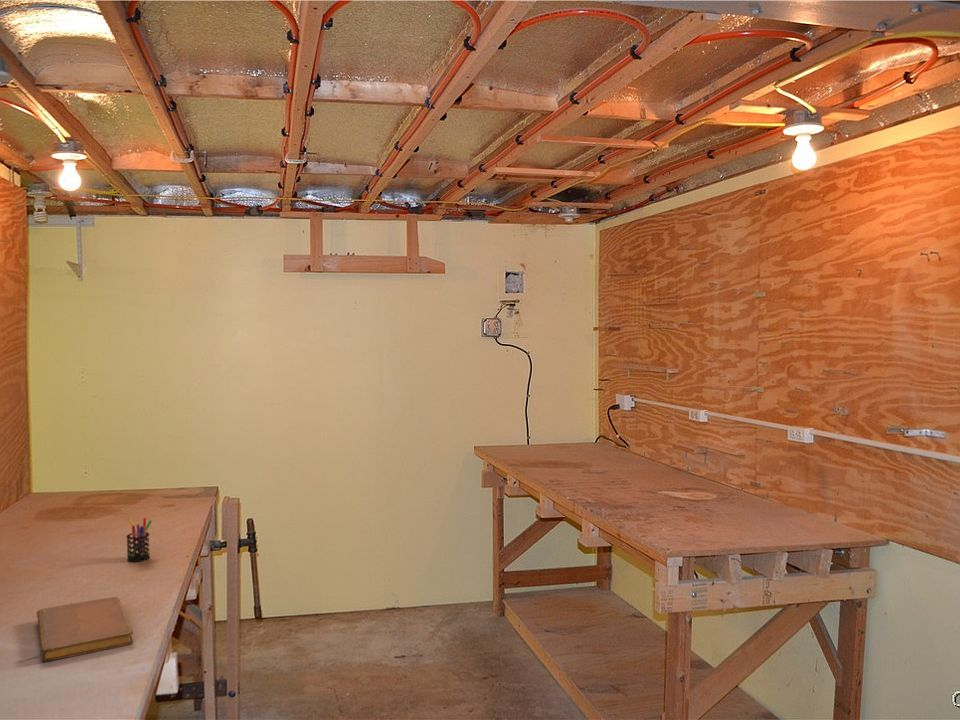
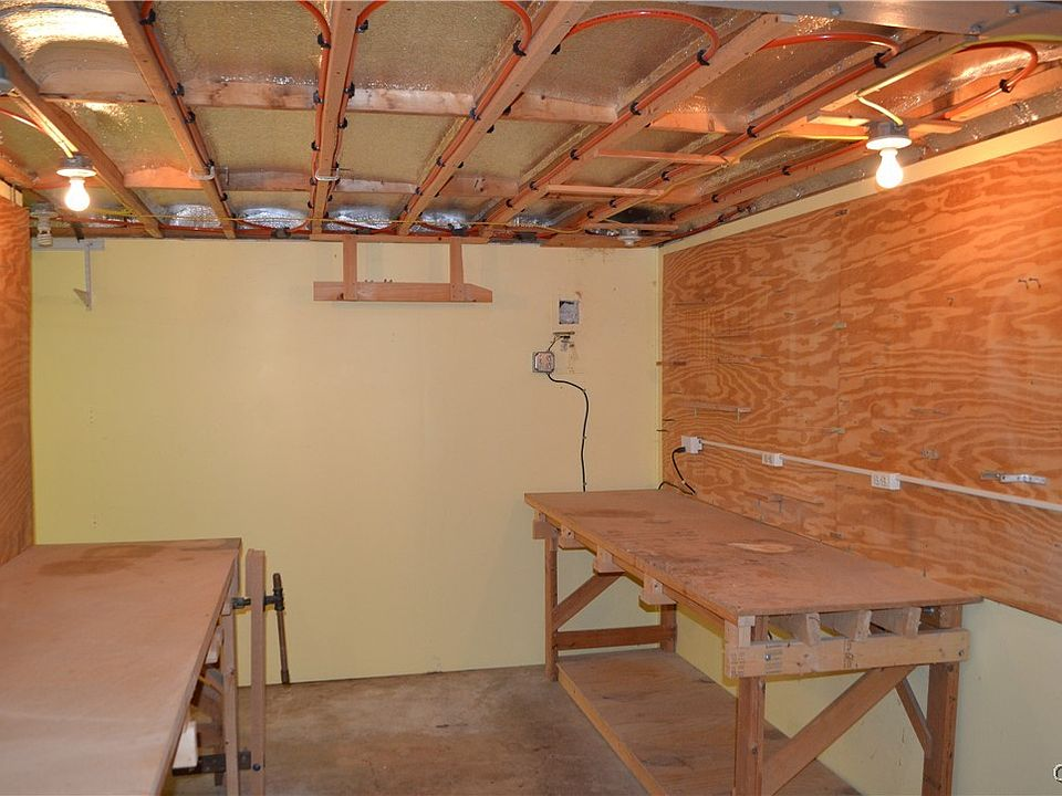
- notebook [36,596,134,663]
- pen holder [125,517,153,563]
